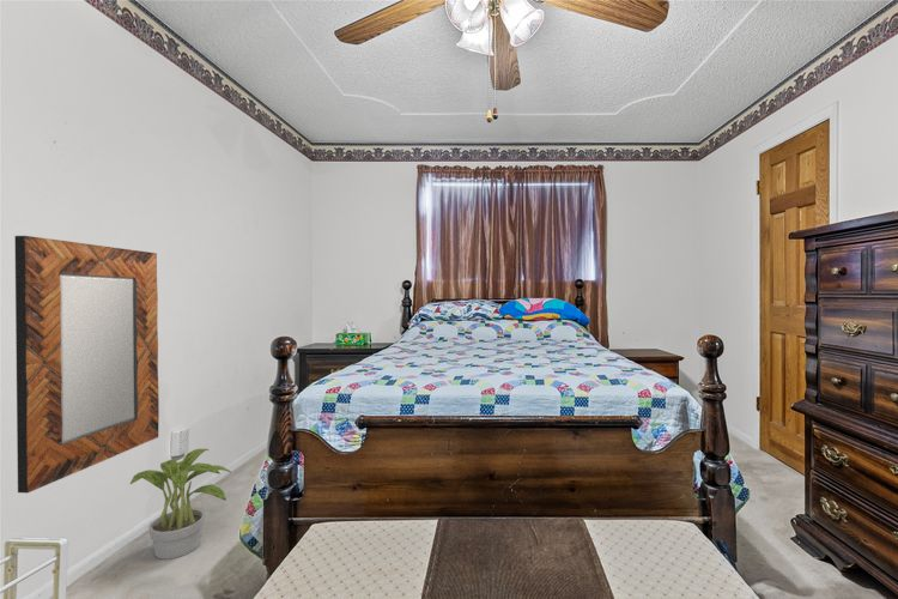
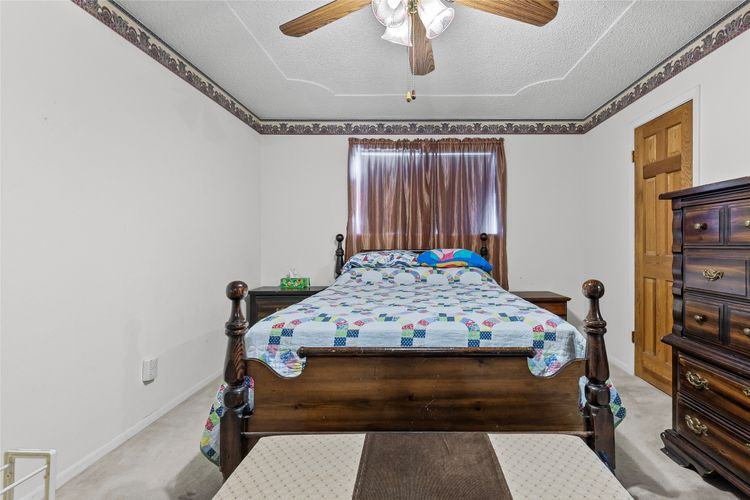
- potted plant [129,448,232,561]
- home mirror [14,235,160,495]
